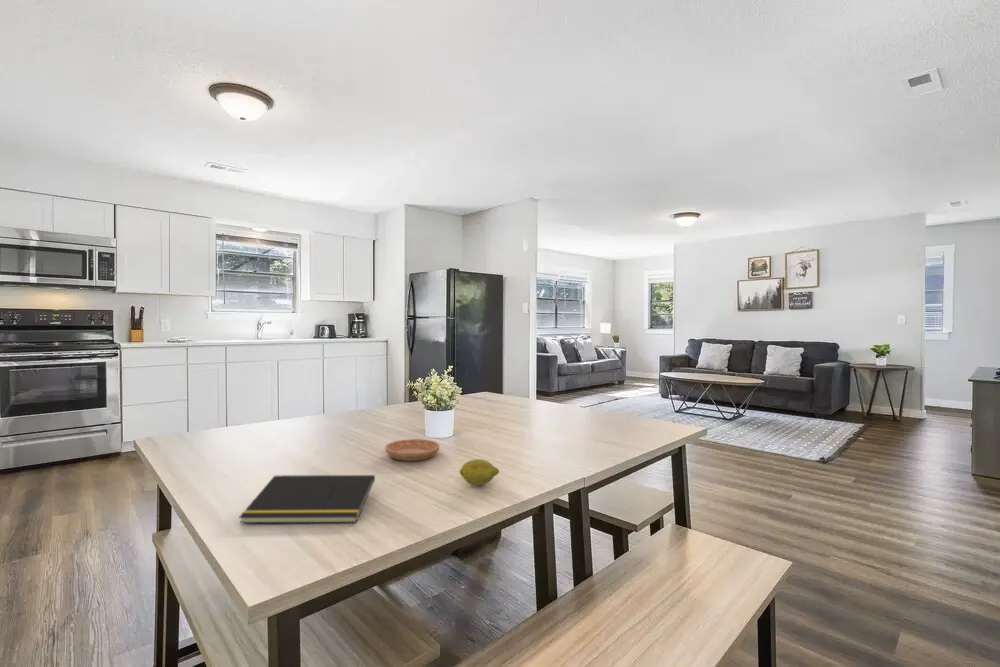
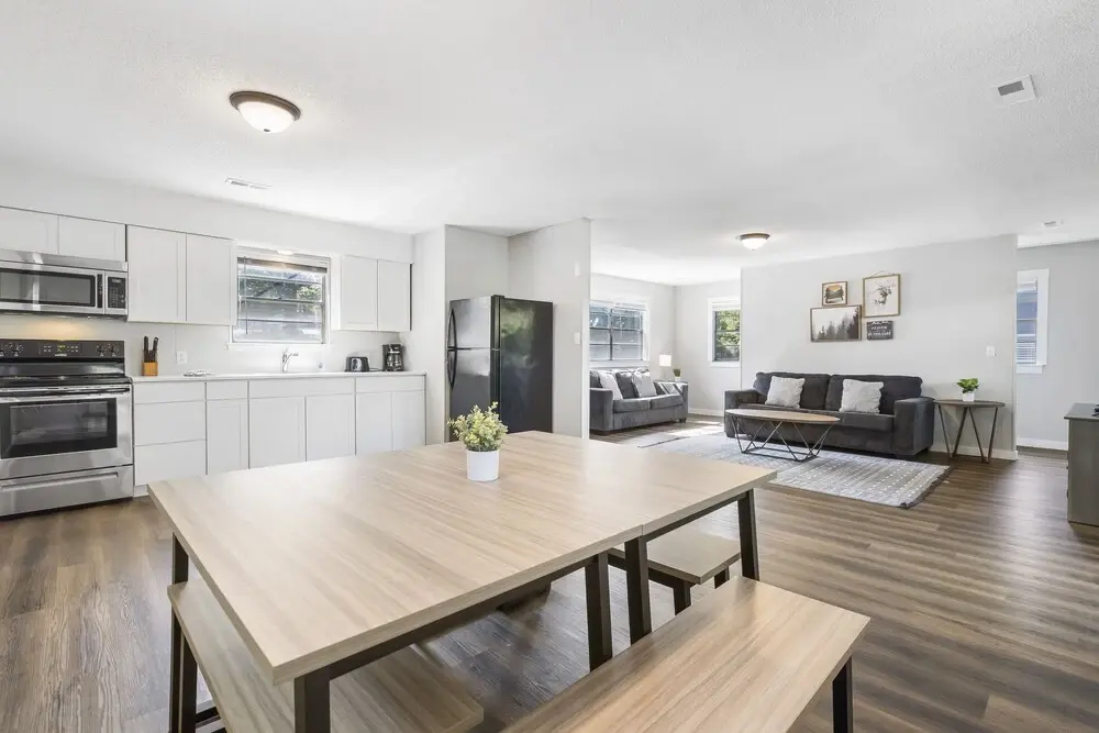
- saucer [384,438,441,462]
- fruit [459,458,500,486]
- notepad [238,474,376,524]
